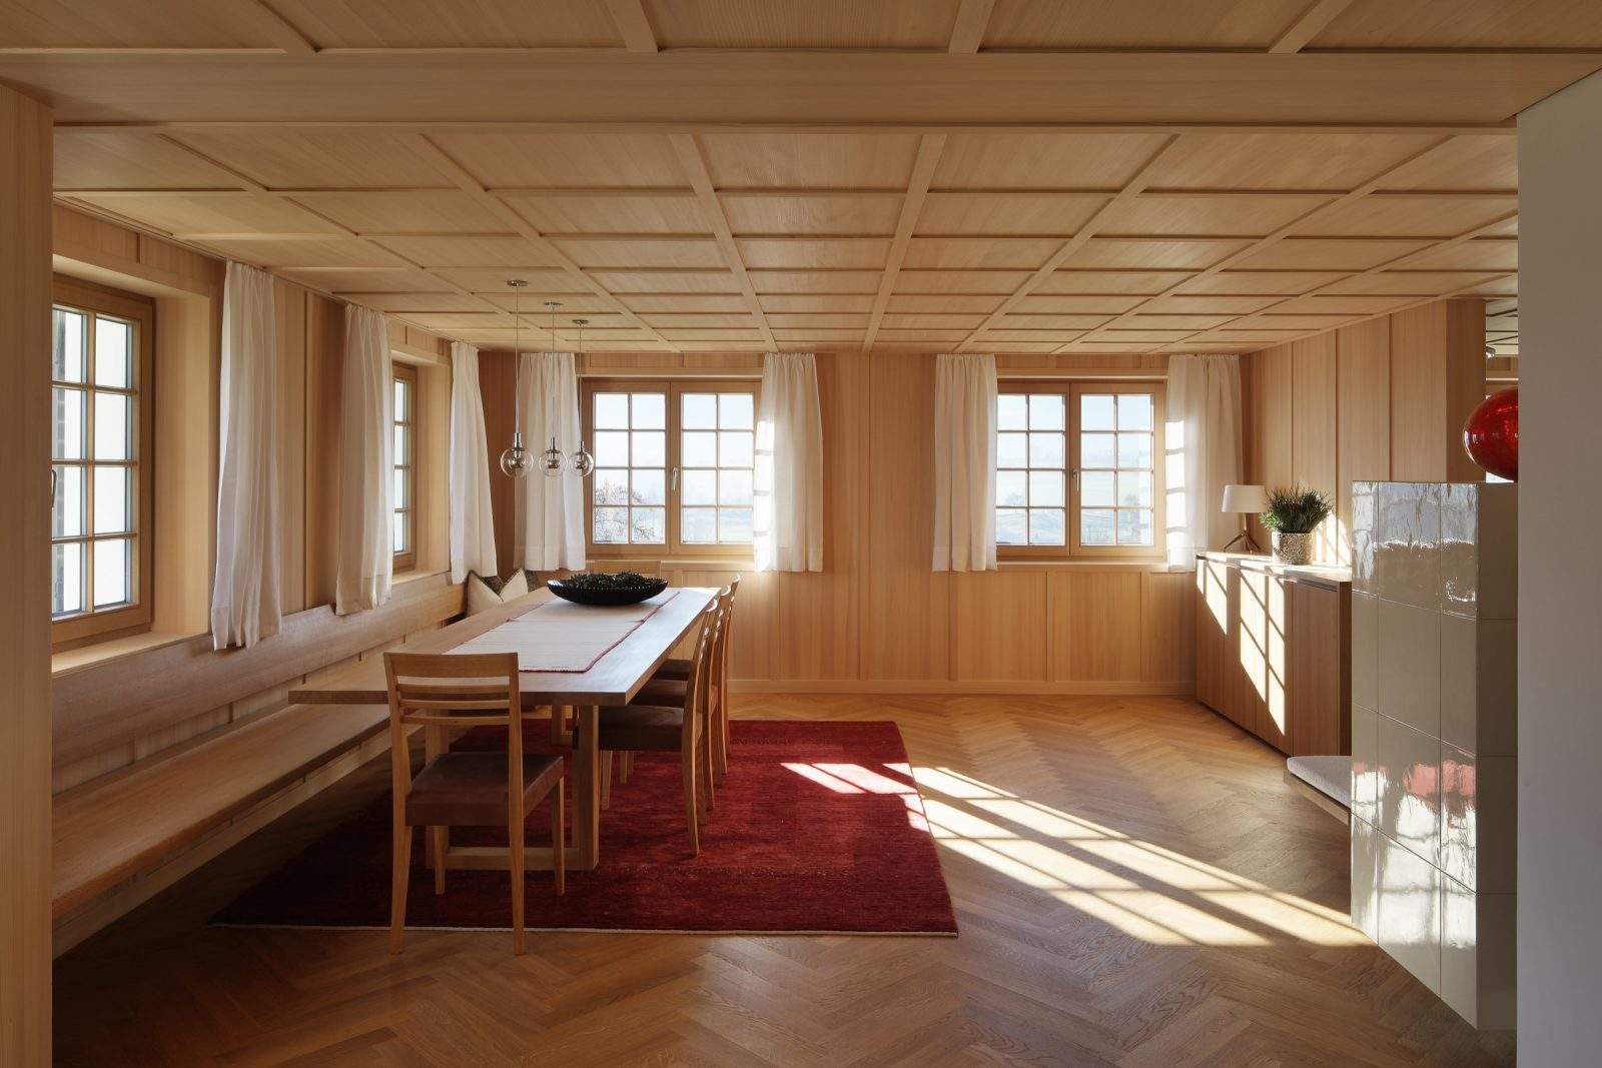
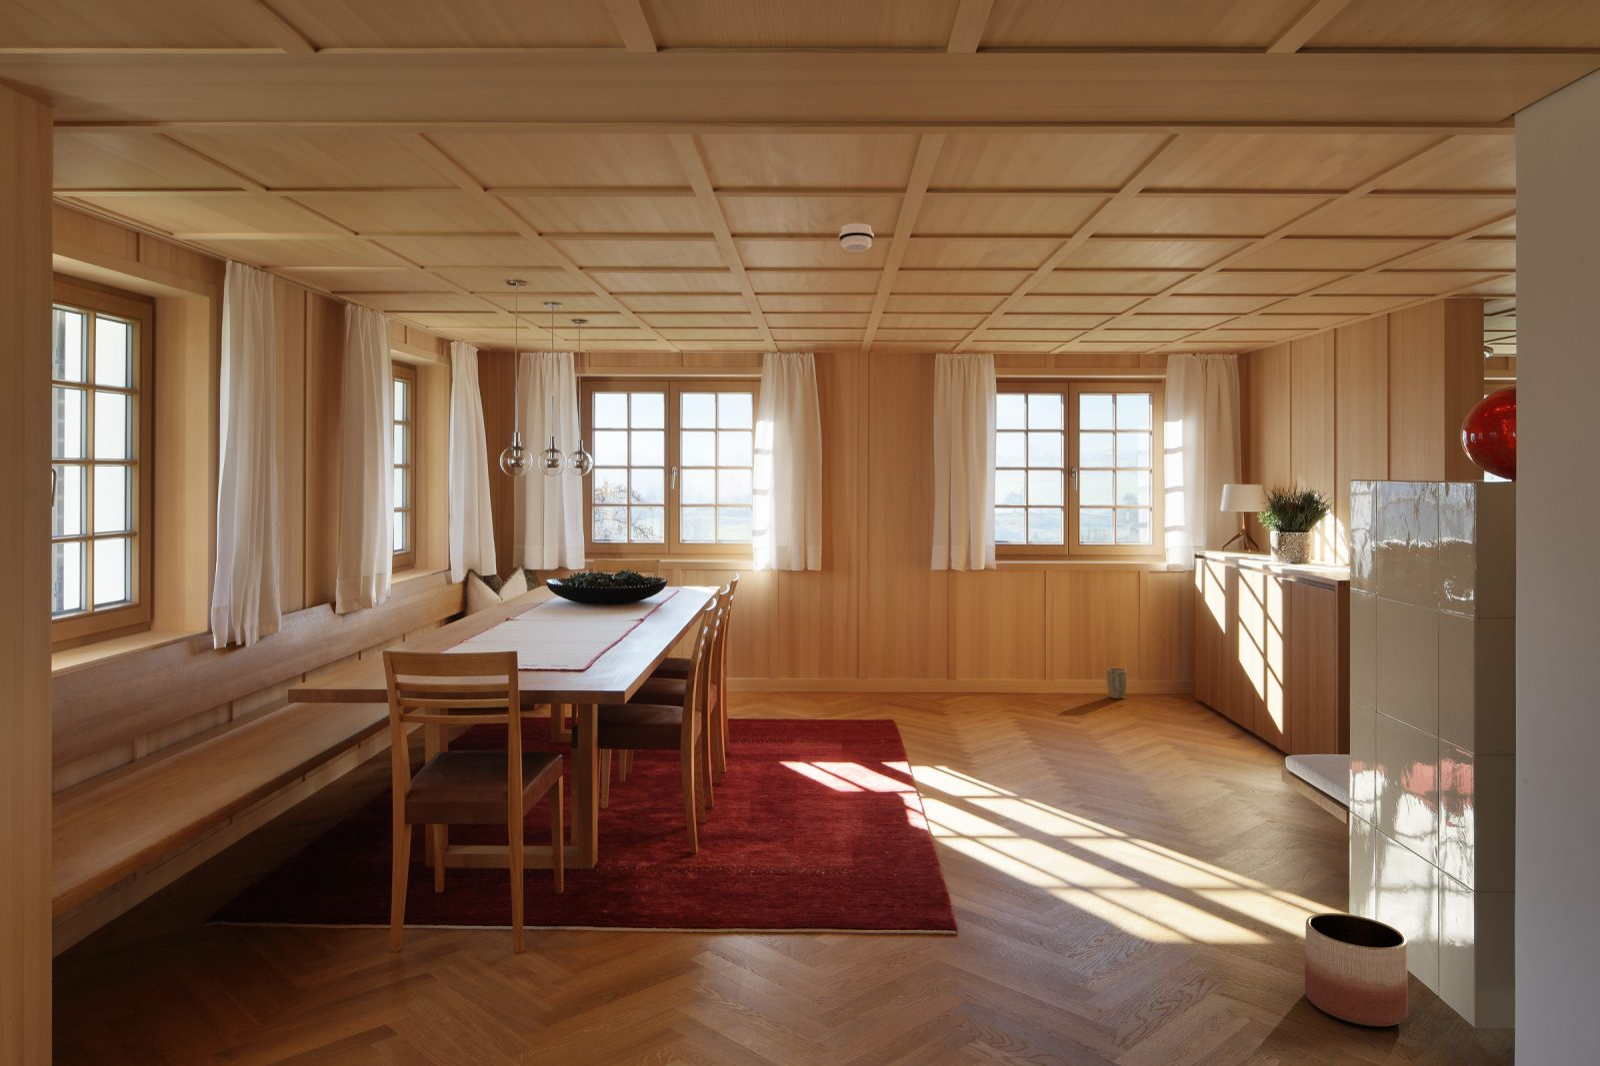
+ planter [1304,913,1410,1027]
+ smoke detector [838,222,875,252]
+ plant pot [1106,667,1129,700]
